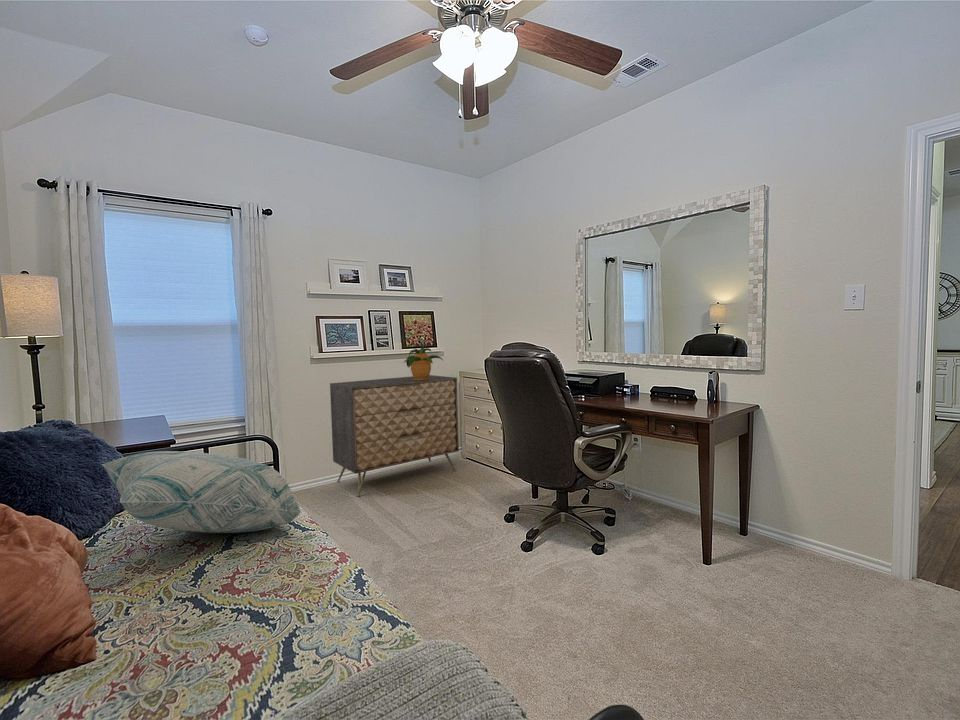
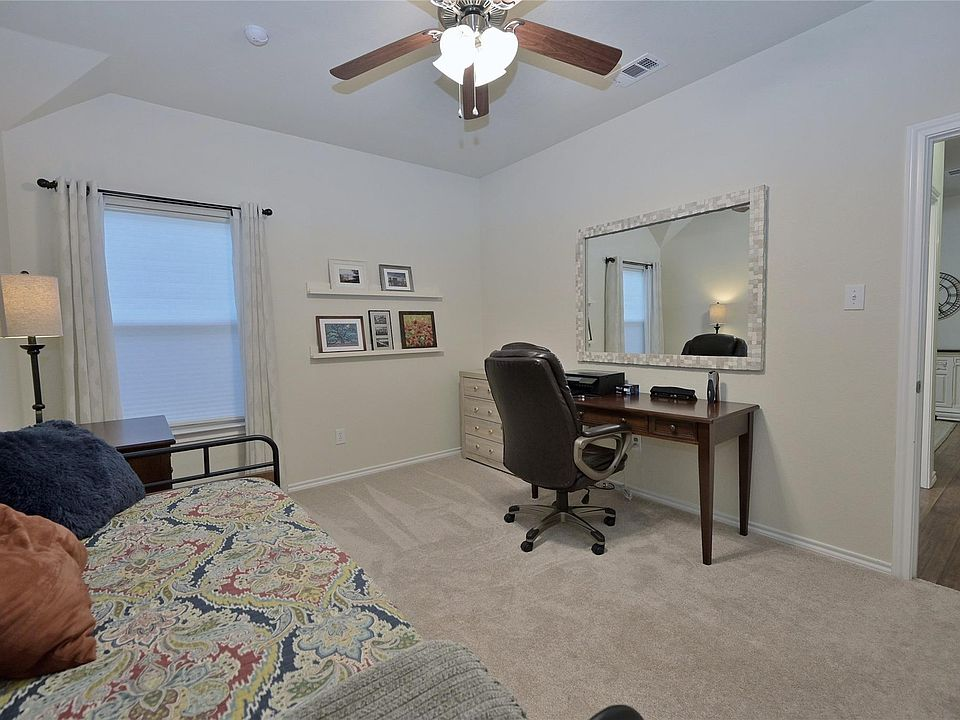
- dresser [329,374,460,497]
- potted plant [402,345,444,380]
- decorative pillow [101,450,303,534]
